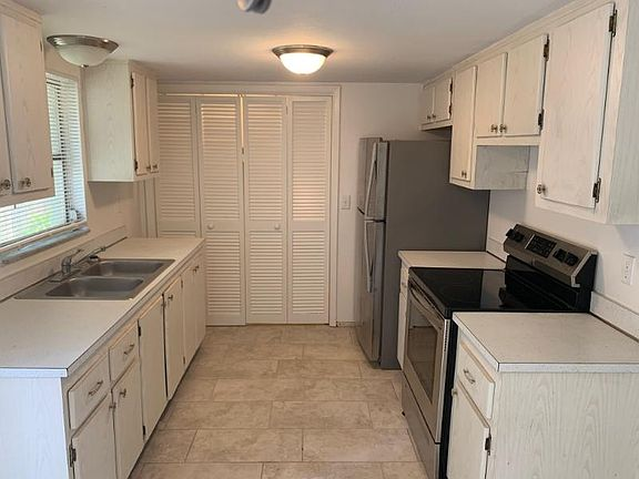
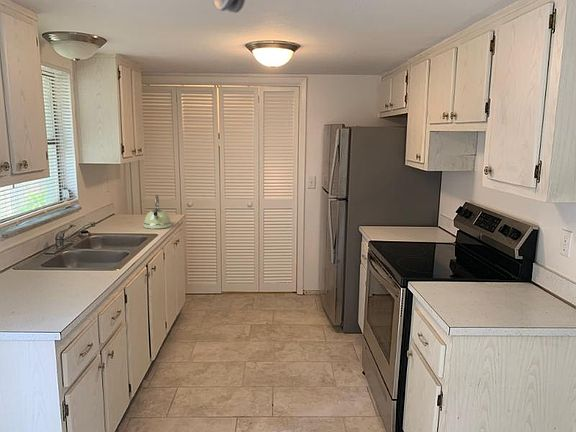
+ kettle [142,194,173,230]
